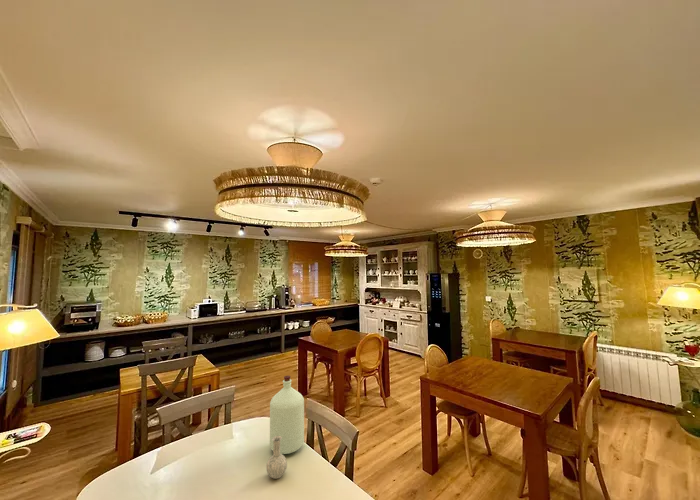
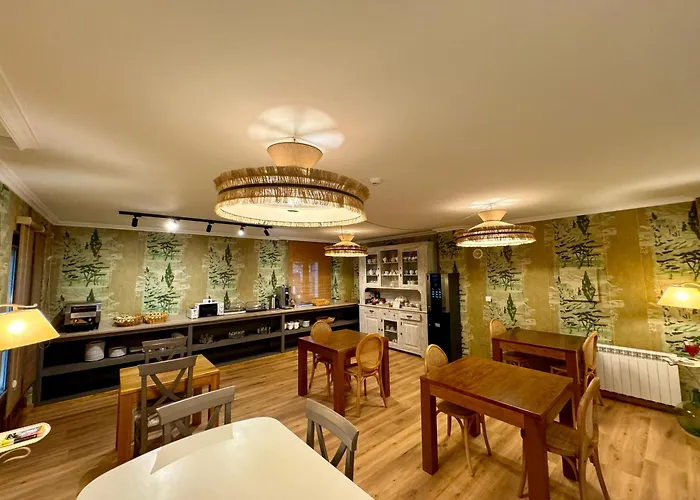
- bottle [265,375,305,480]
